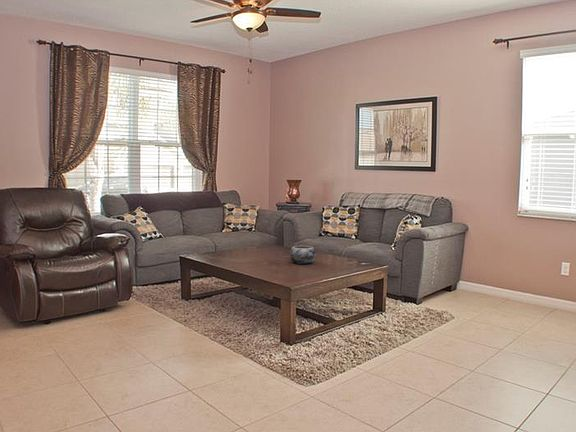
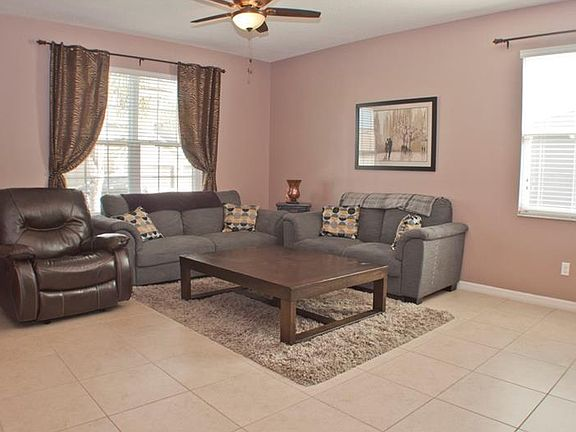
- decorative bowl [289,245,317,265]
